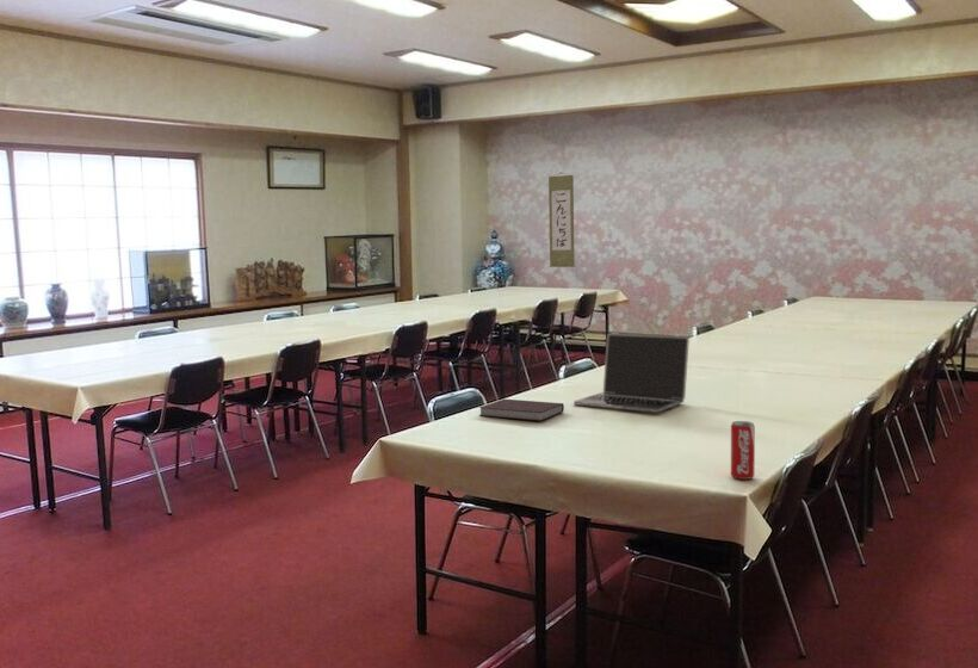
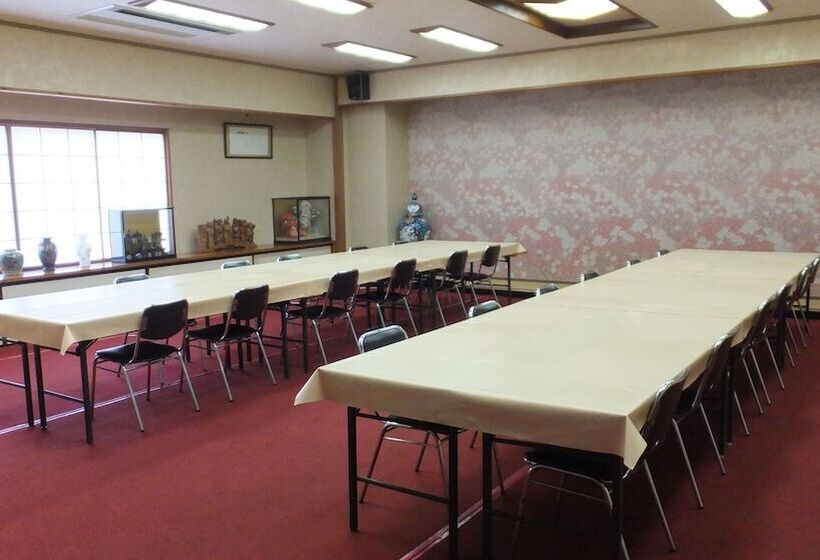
- beverage can [730,420,756,481]
- notebook [478,398,565,422]
- wall scroll [547,172,576,268]
- laptop [572,332,691,414]
